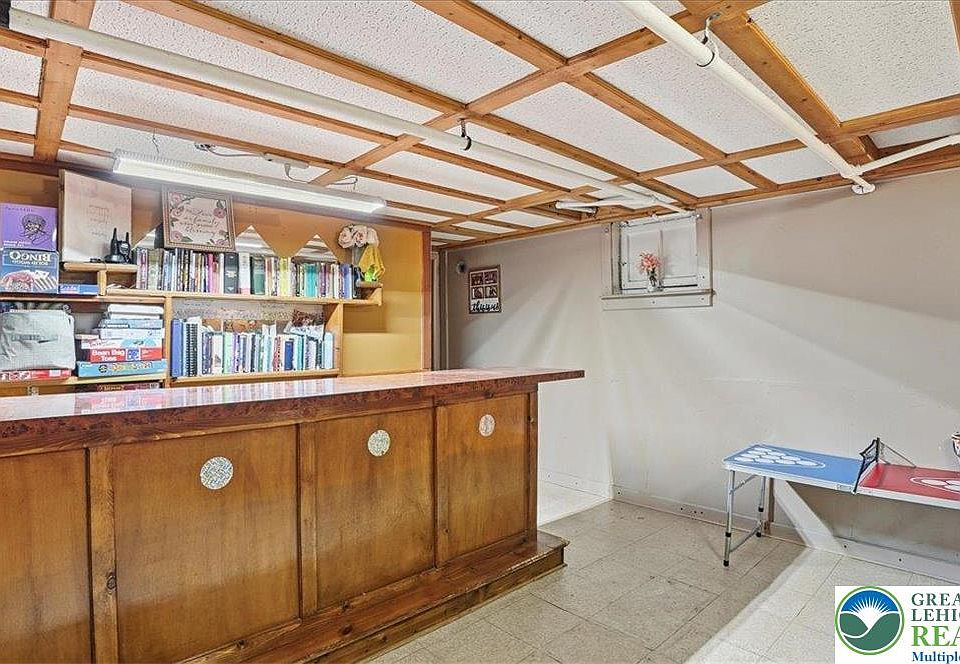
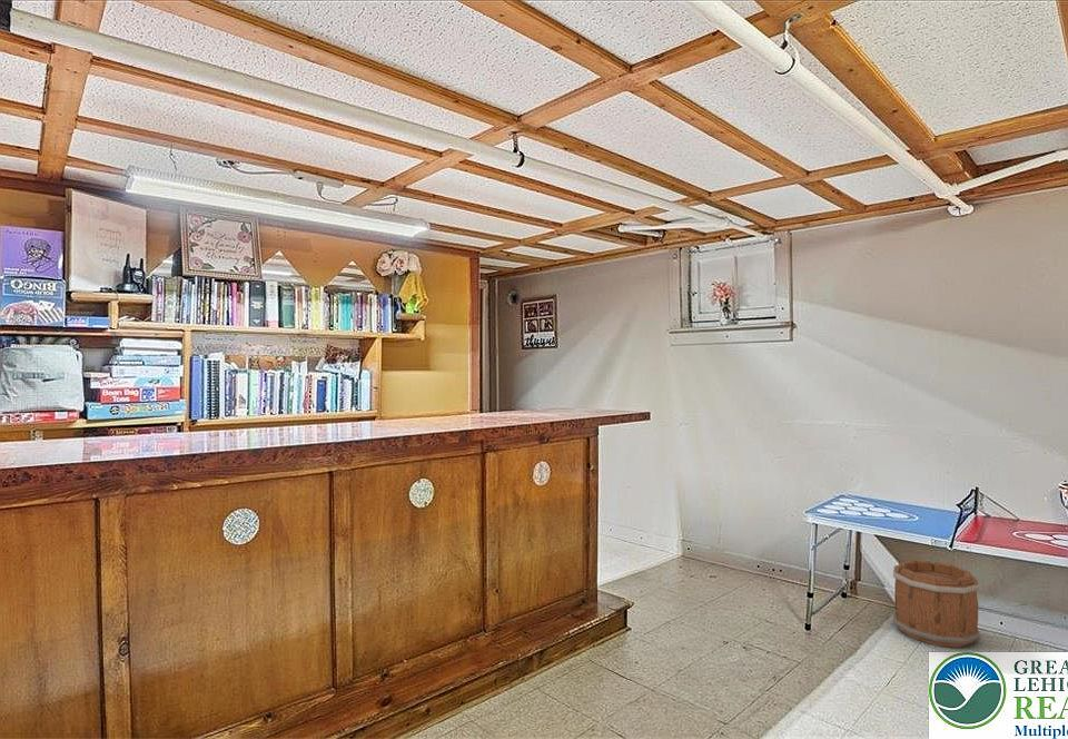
+ bucket [892,559,981,649]
